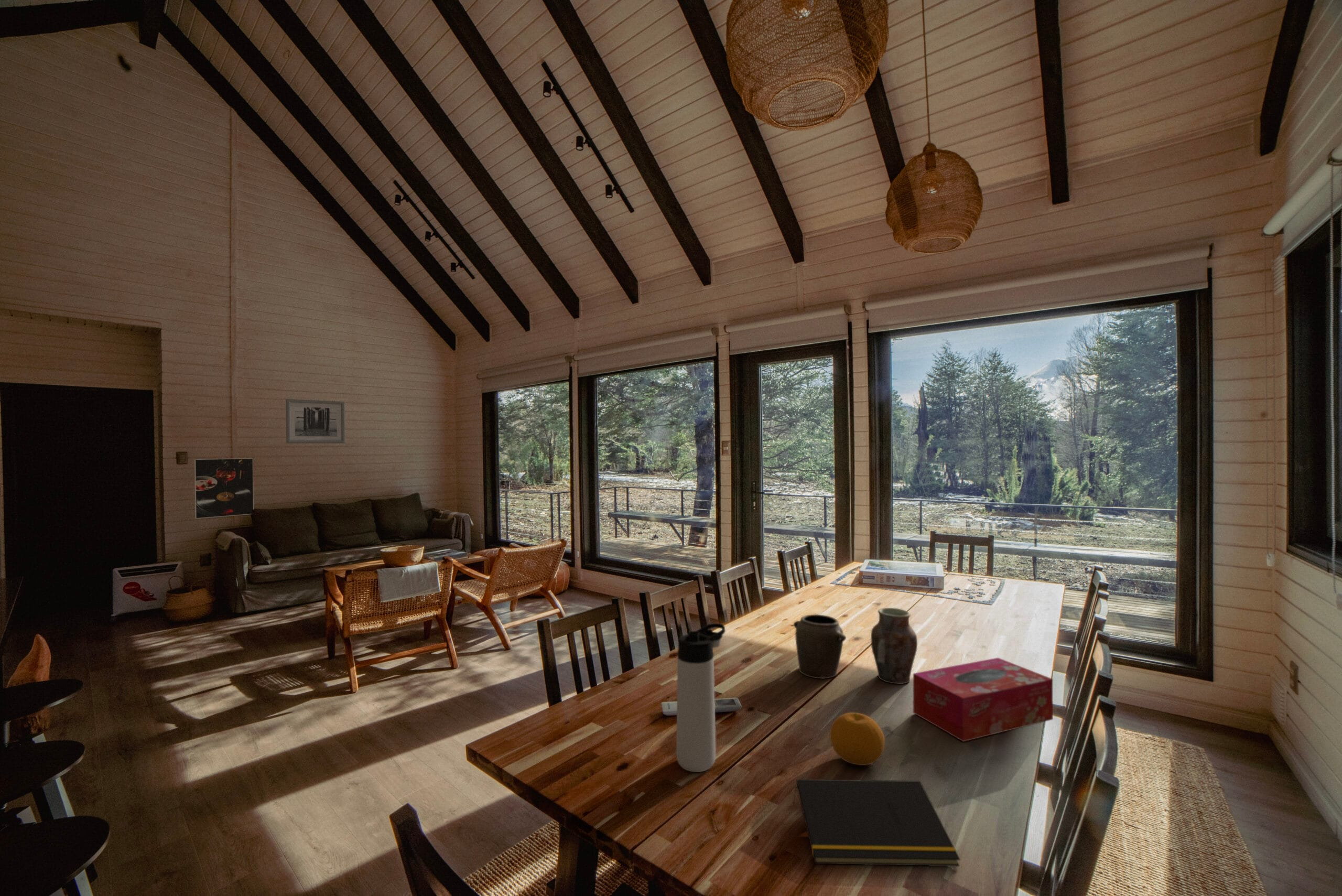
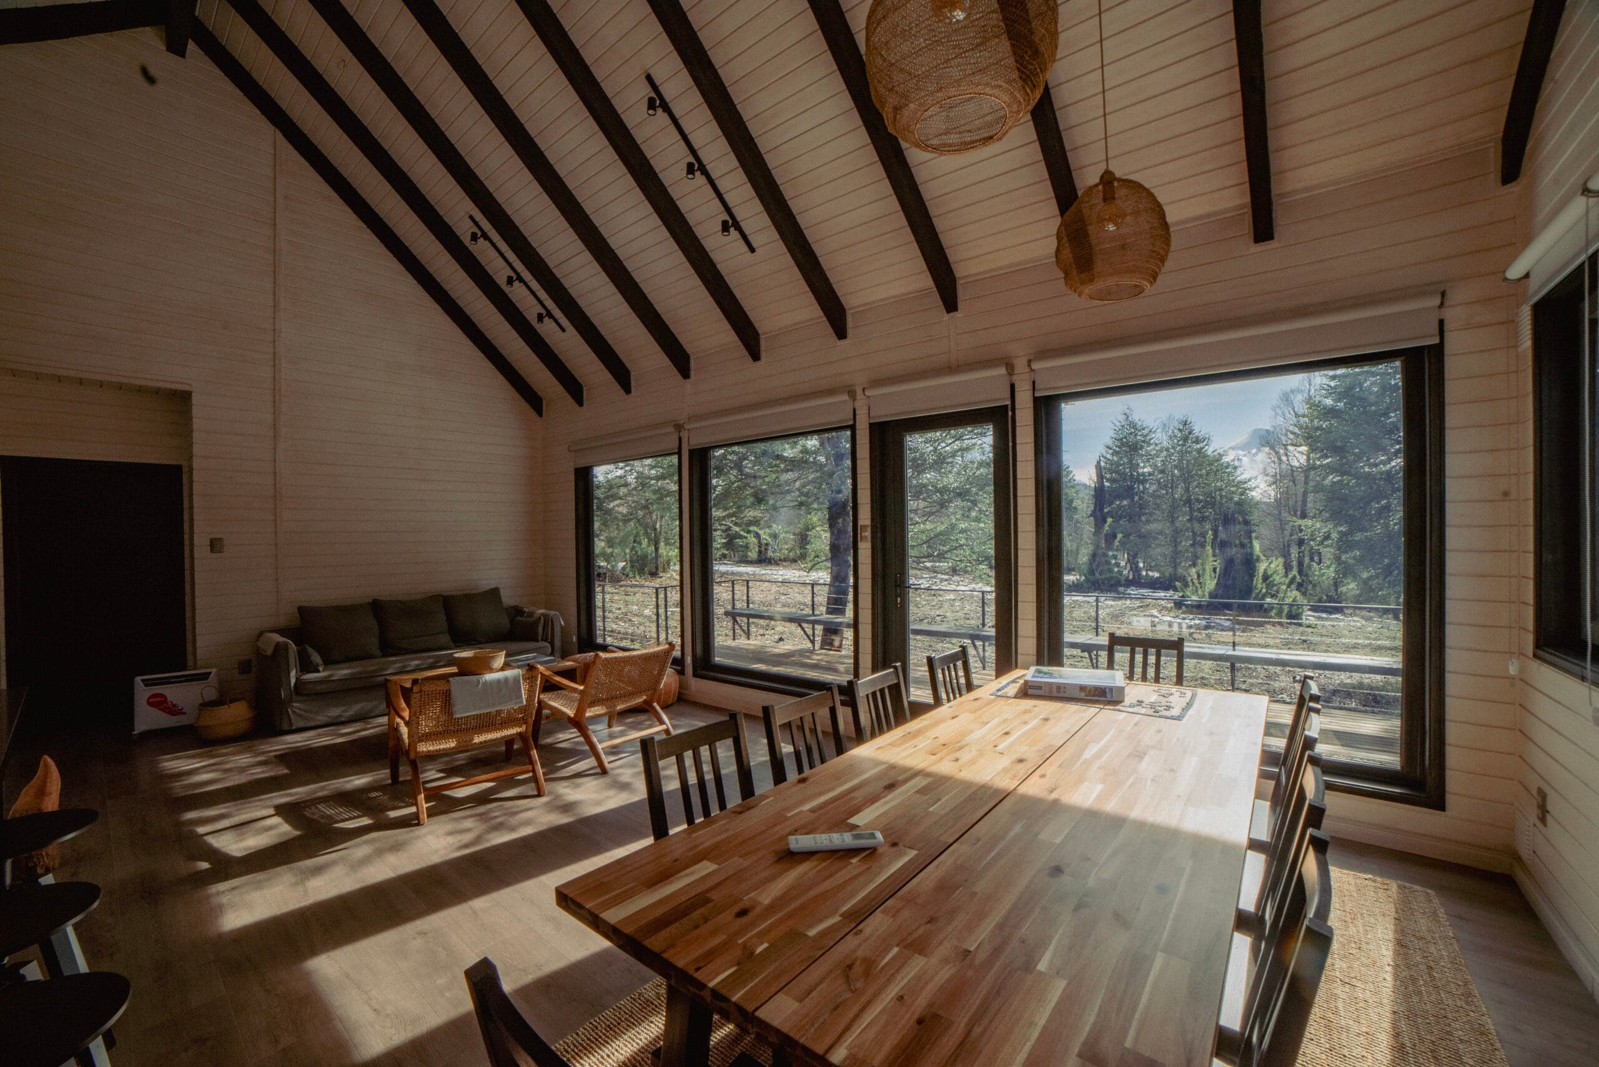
- tissue box [913,657,1054,742]
- wall art [285,398,346,444]
- fruit [829,712,885,766]
- thermos bottle [676,623,726,773]
- jar set [793,607,918,685]
- notepad [793,779,961,867]
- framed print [194,458,254,519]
